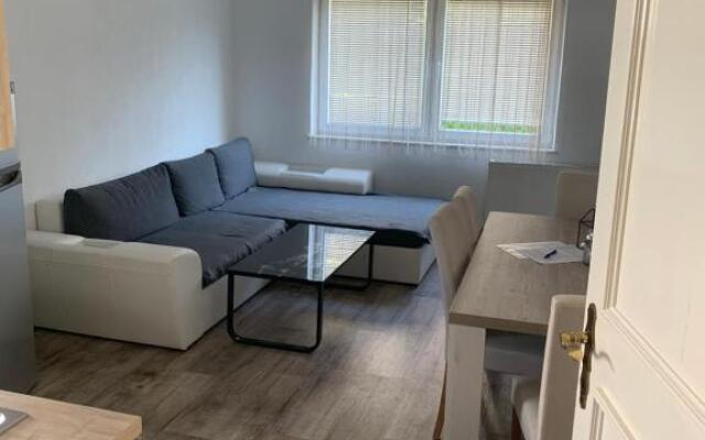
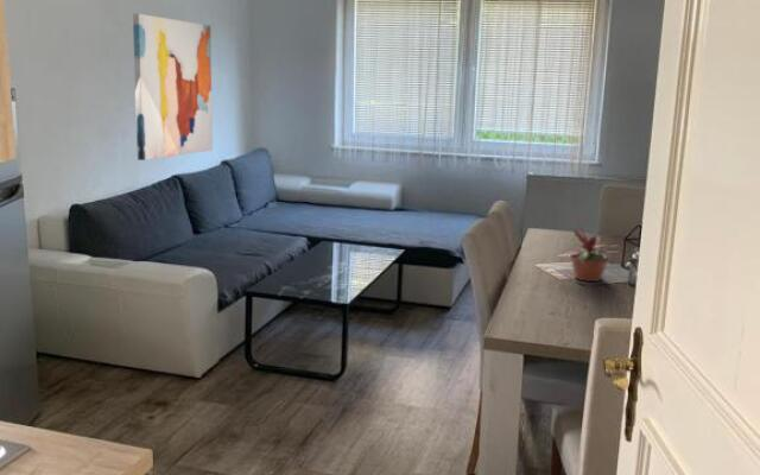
+ wall art [132,12,214,162]
+ potted plant [558,222,620,283]
